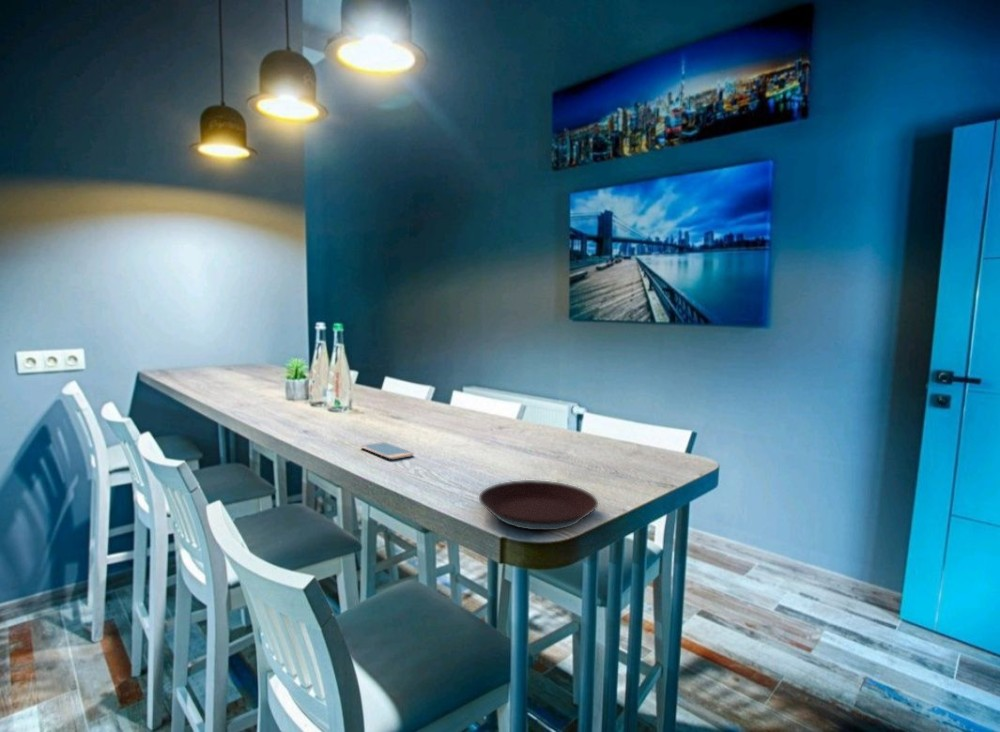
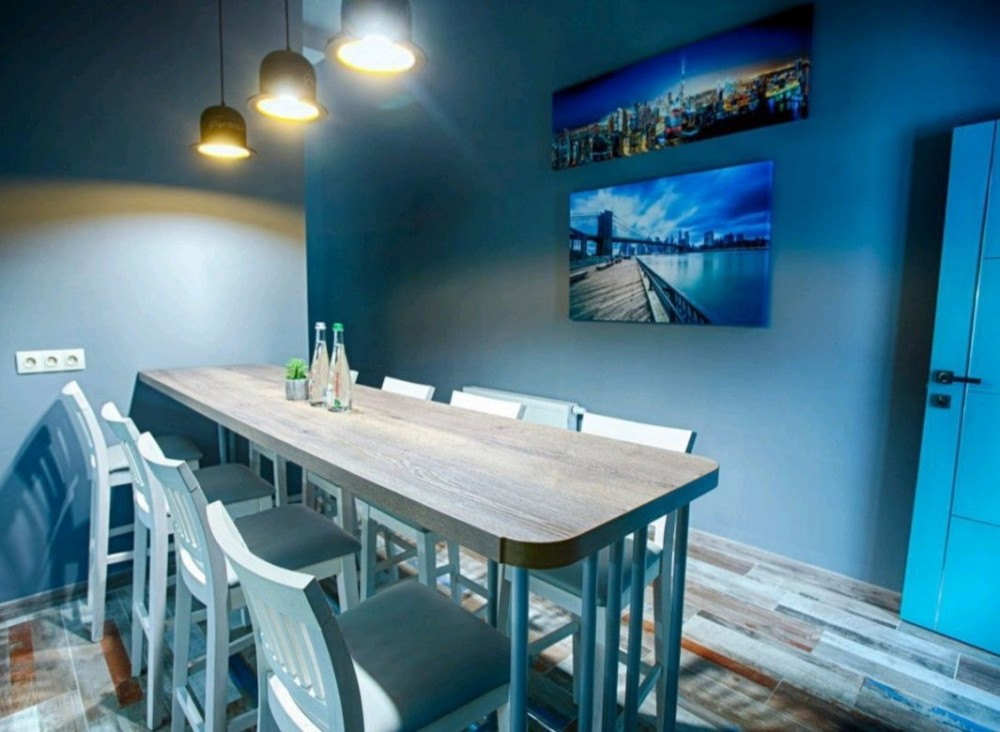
- plate [478,479,599,531]
- smartphone [360,441,414,460]
